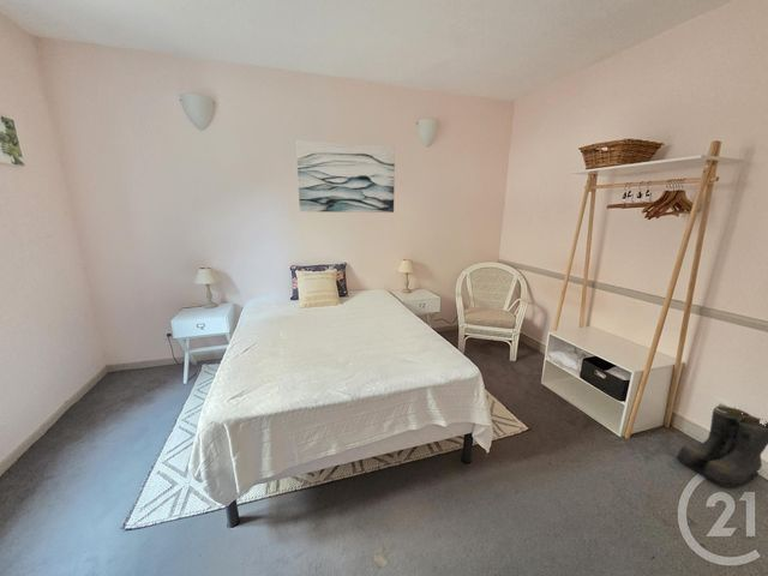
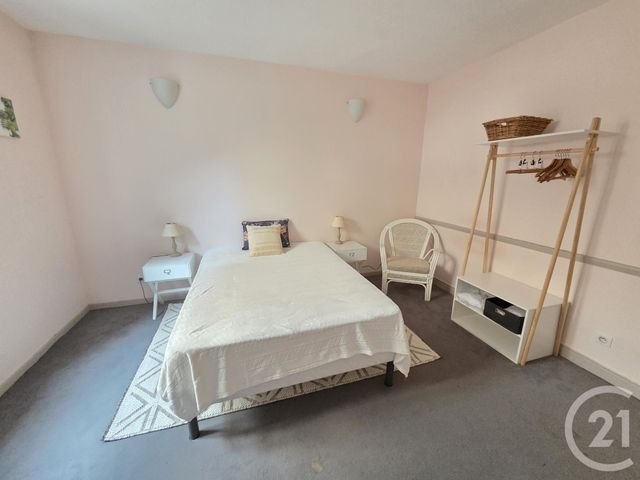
- wall art [295,139,396,214]
- boots [676,404,768,488]
